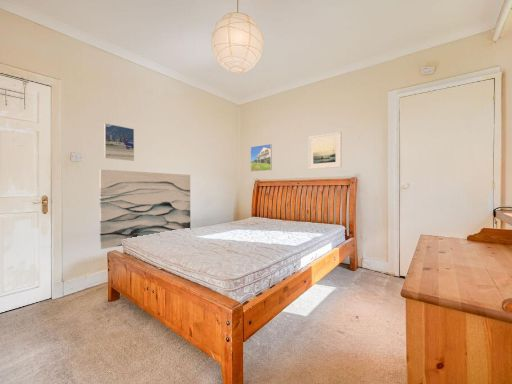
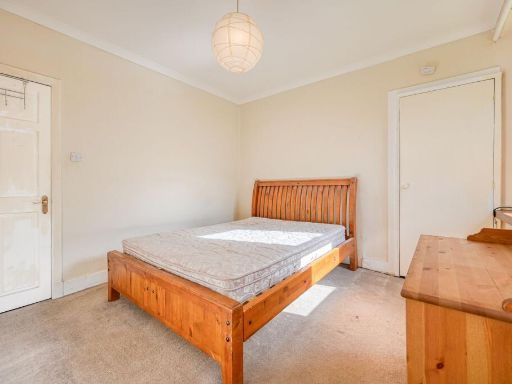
- wall art [99,168,191,250]
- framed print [250,143,273,173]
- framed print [103,122,135,162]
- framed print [307,131,342,170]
